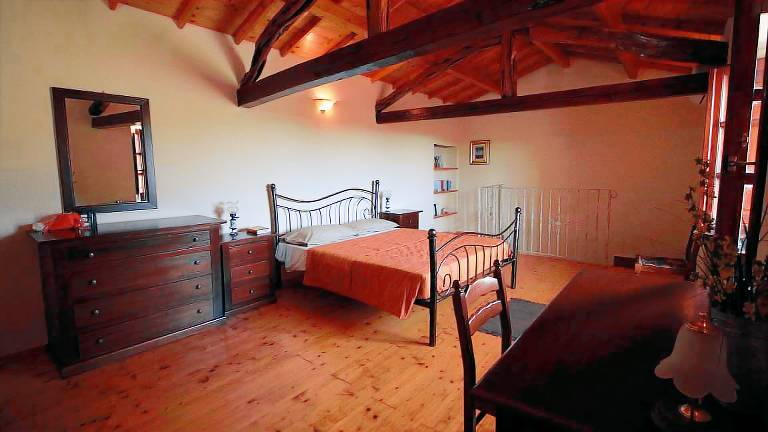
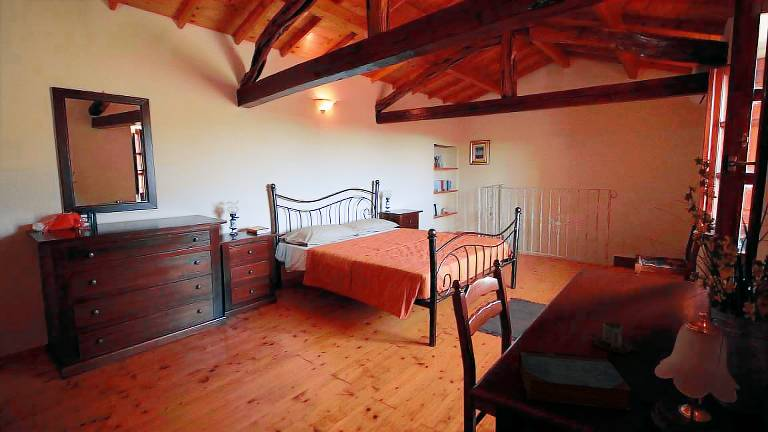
+ book [518,349,632,411]
+ mug [590,321,637,355]
